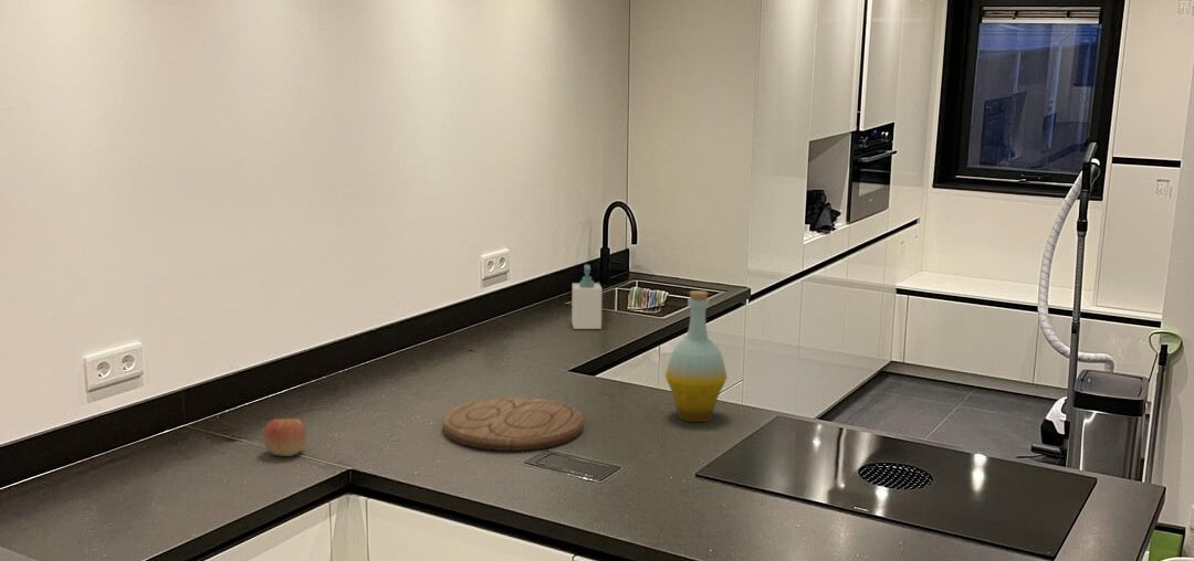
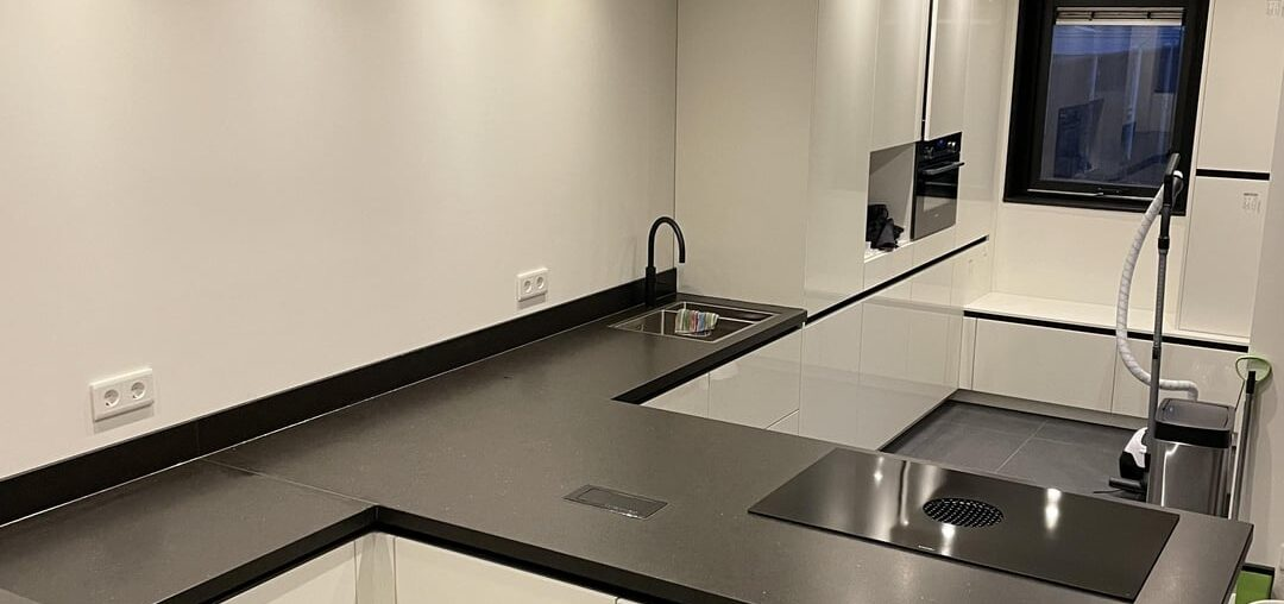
- apple [262,417,307,457]
- soap bottle [570,264,604,330]
- cutting board [442,396,585,452]
- bottle [664,289,729,423]
